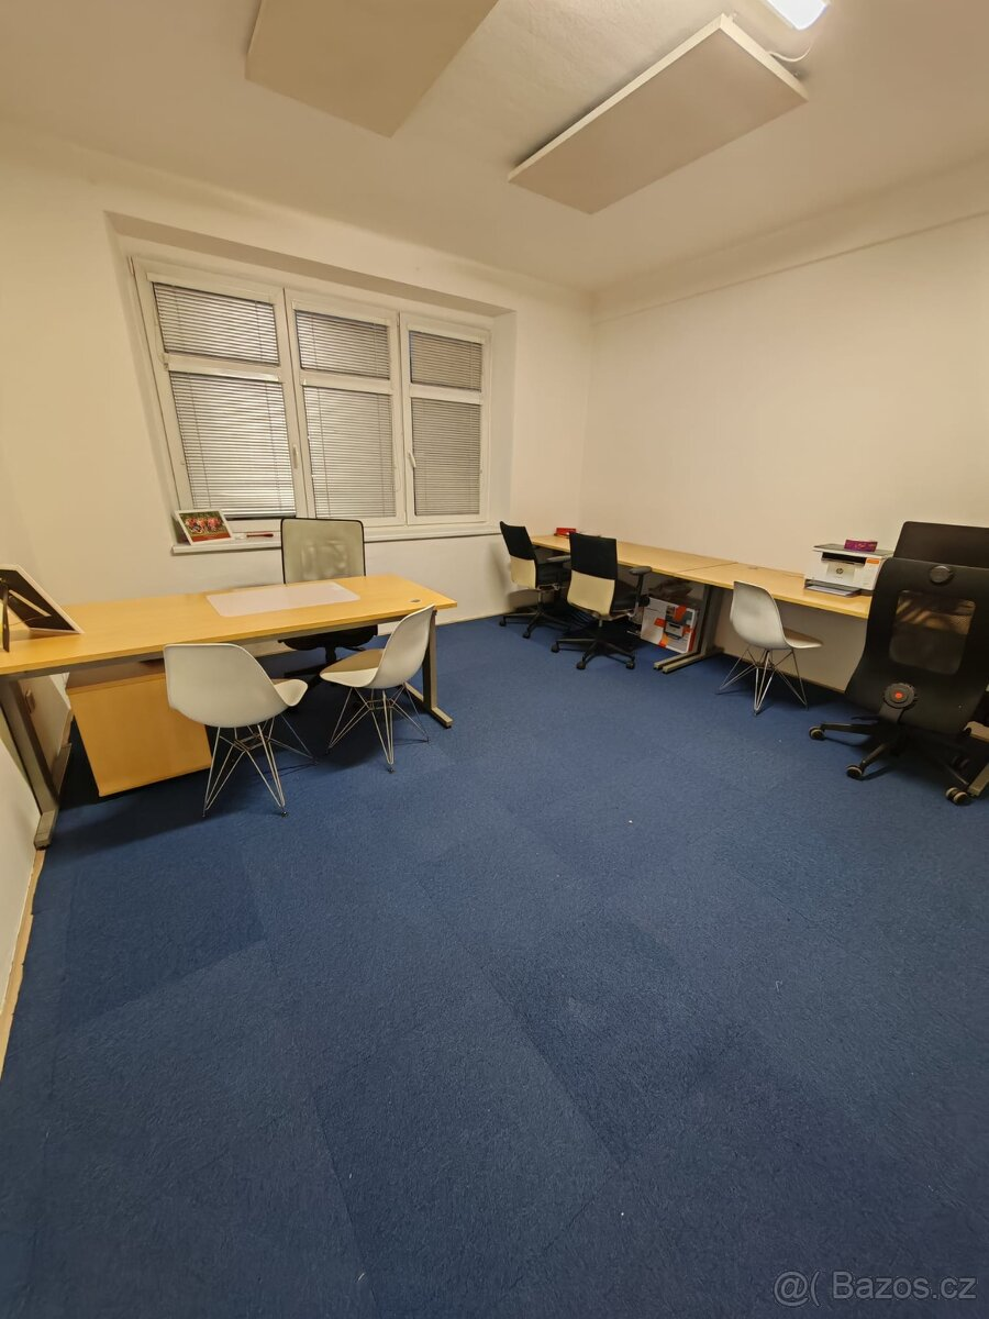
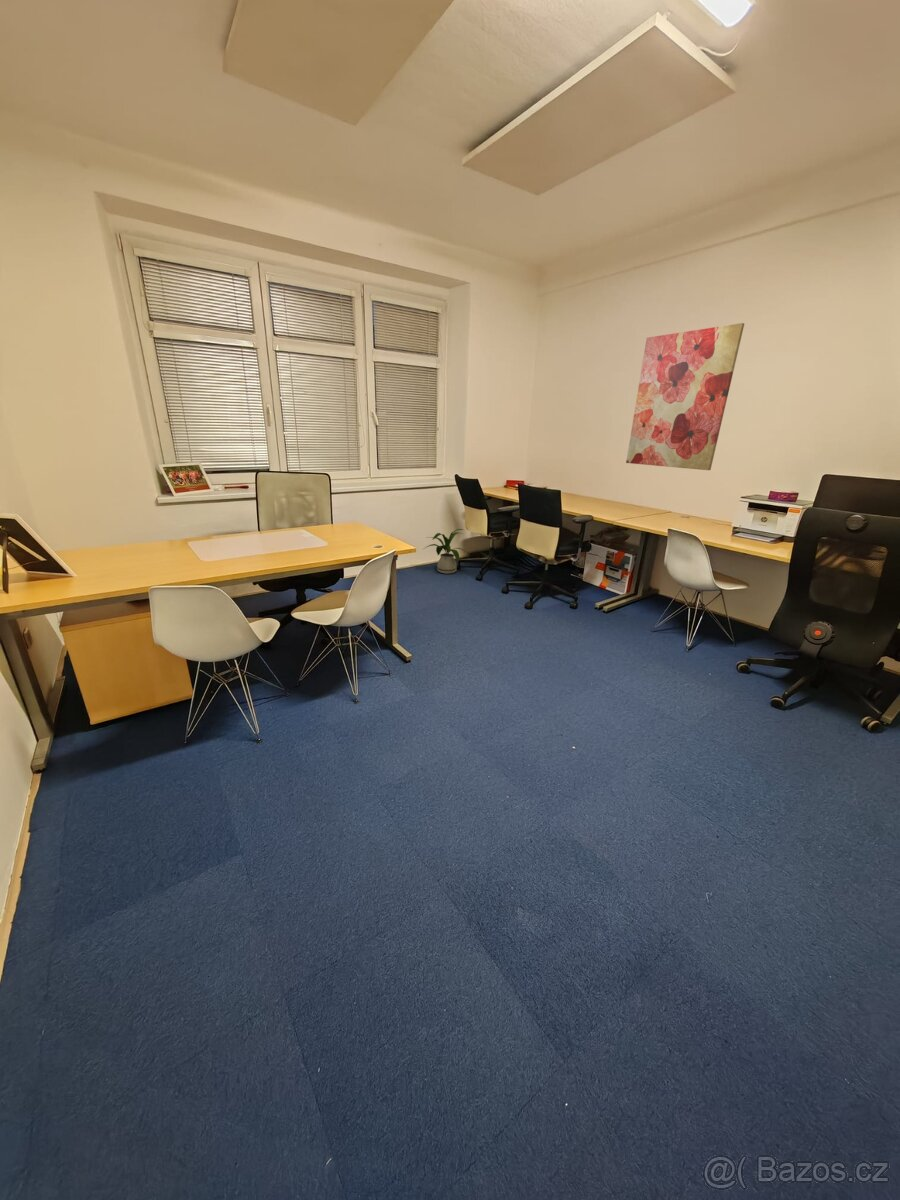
+ house plant [422,528,468,575]
+ wall art [625,322,745,471]
